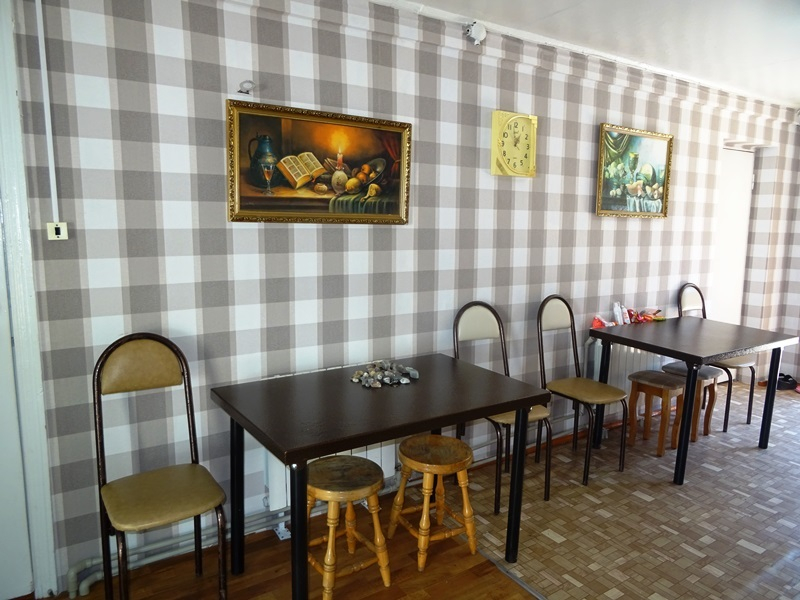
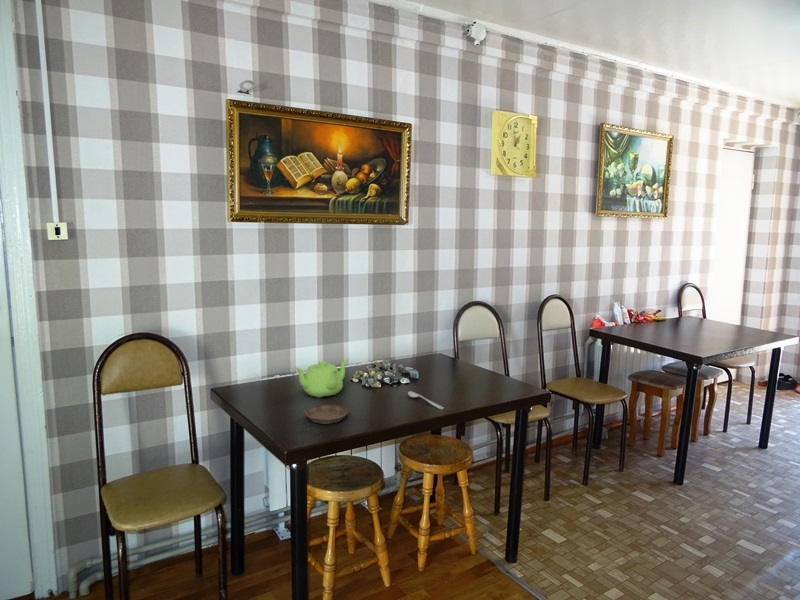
+ spoon [407,390,445,410]
+ saucer [304,404,348,425]
+ teapot [294,358,350,399]
